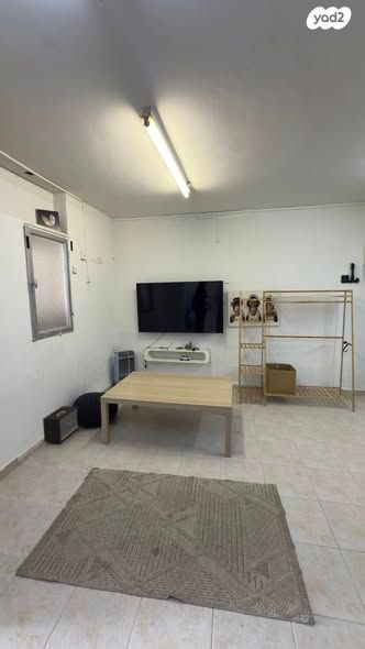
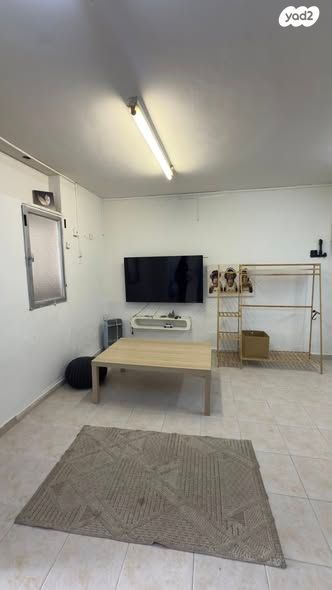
- speaker [42,405,79,444]
